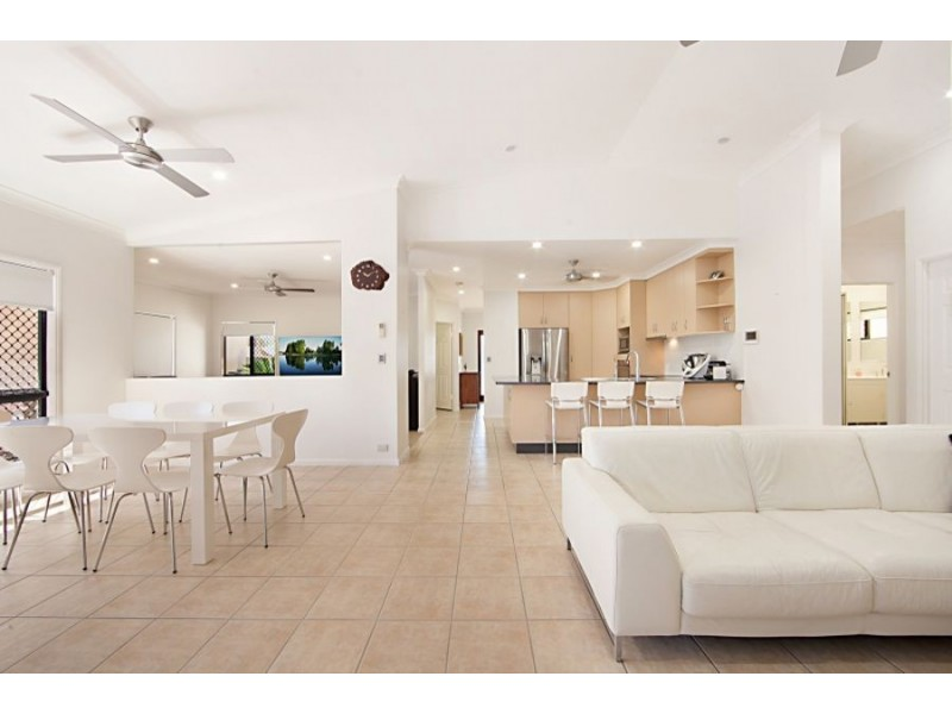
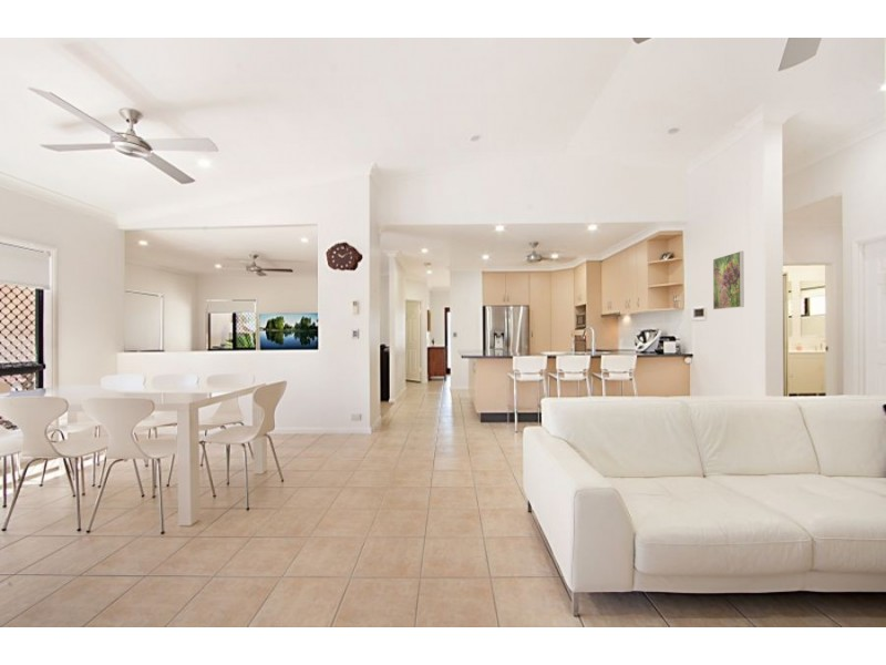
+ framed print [712,250,745,310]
